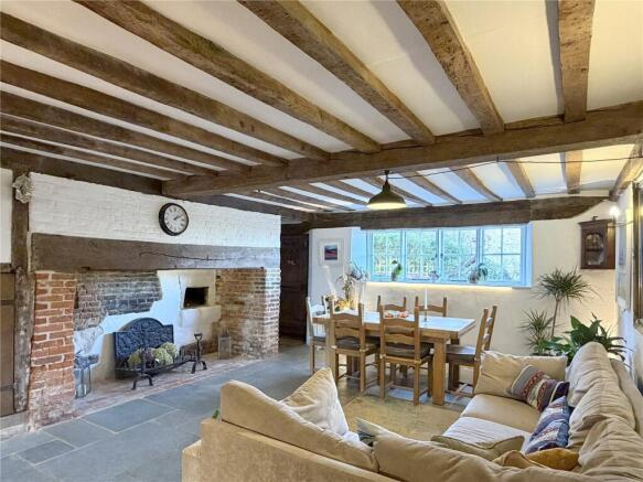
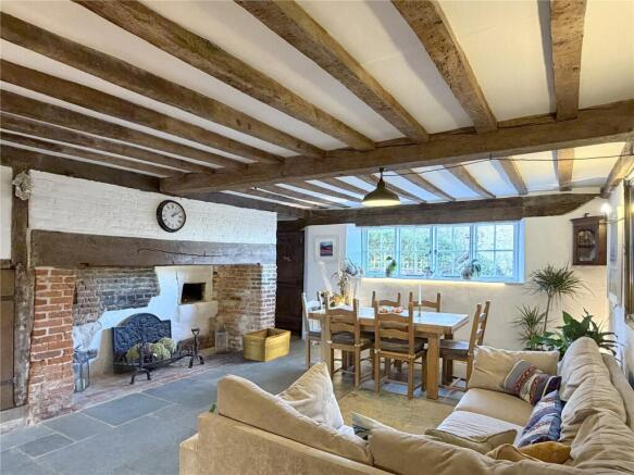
+ hamper [240,327,291,363]
